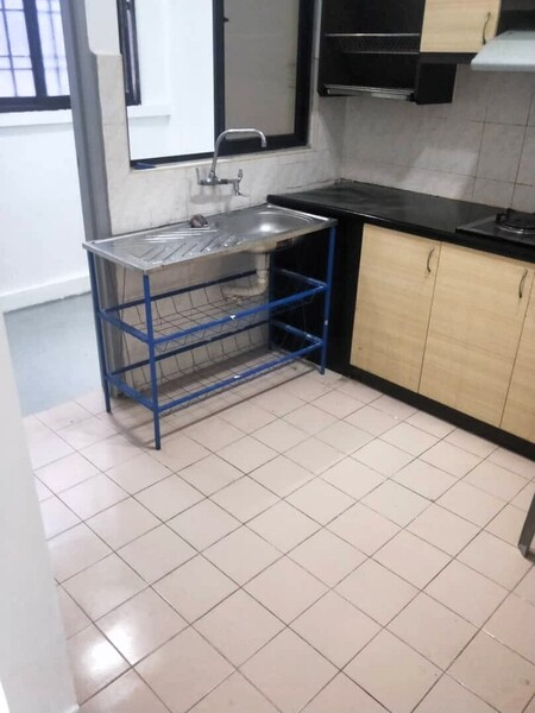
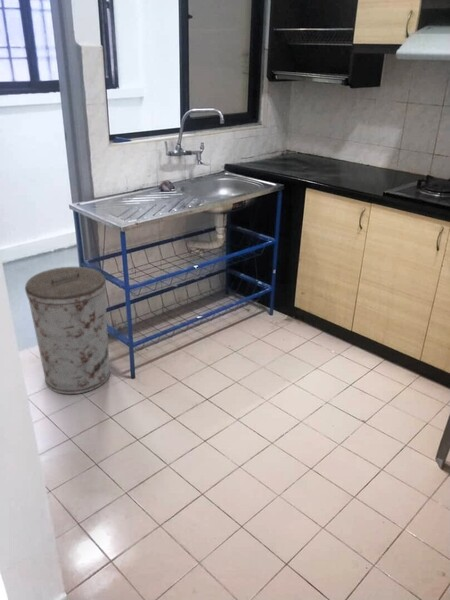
+ trash can [24,266,111,395]
